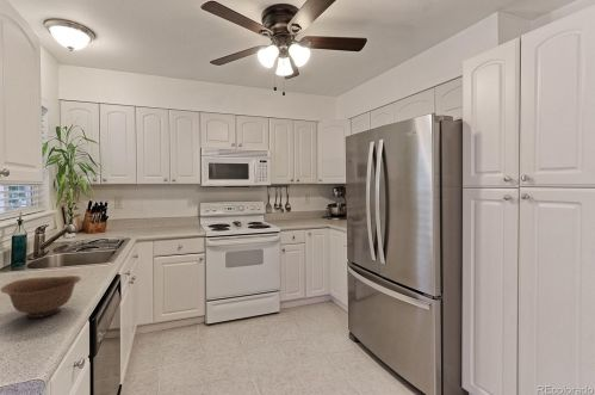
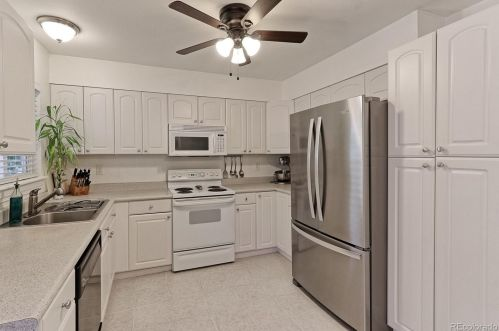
- bowl [0,274,82,319]
